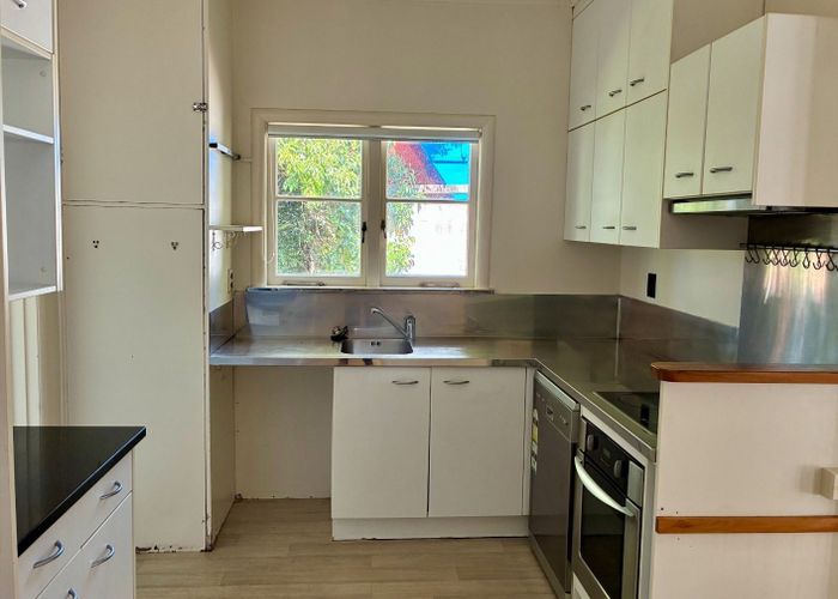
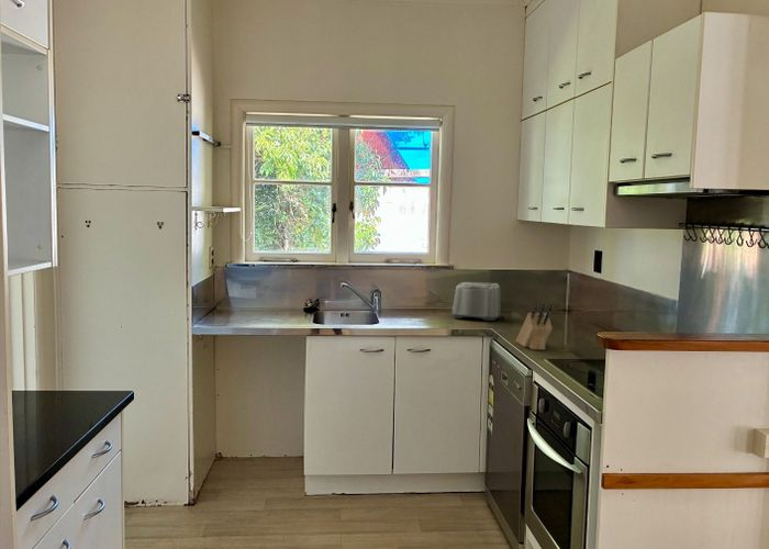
+ knife block [515,302,555,350]
+ toaster [452,281,506,322]
